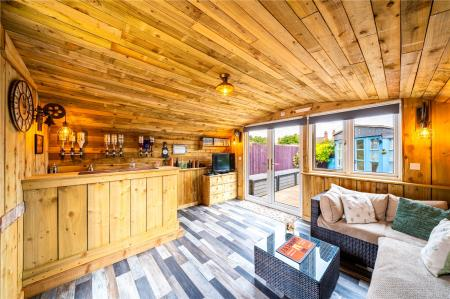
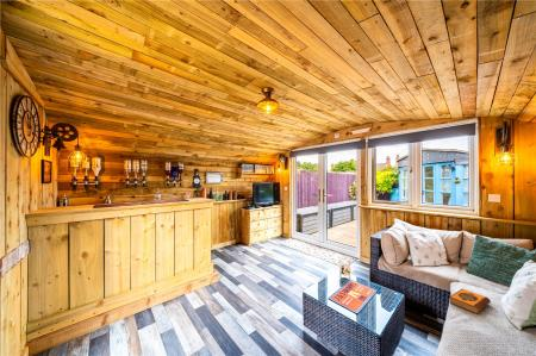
+ hardback book [448,287,492,314]
